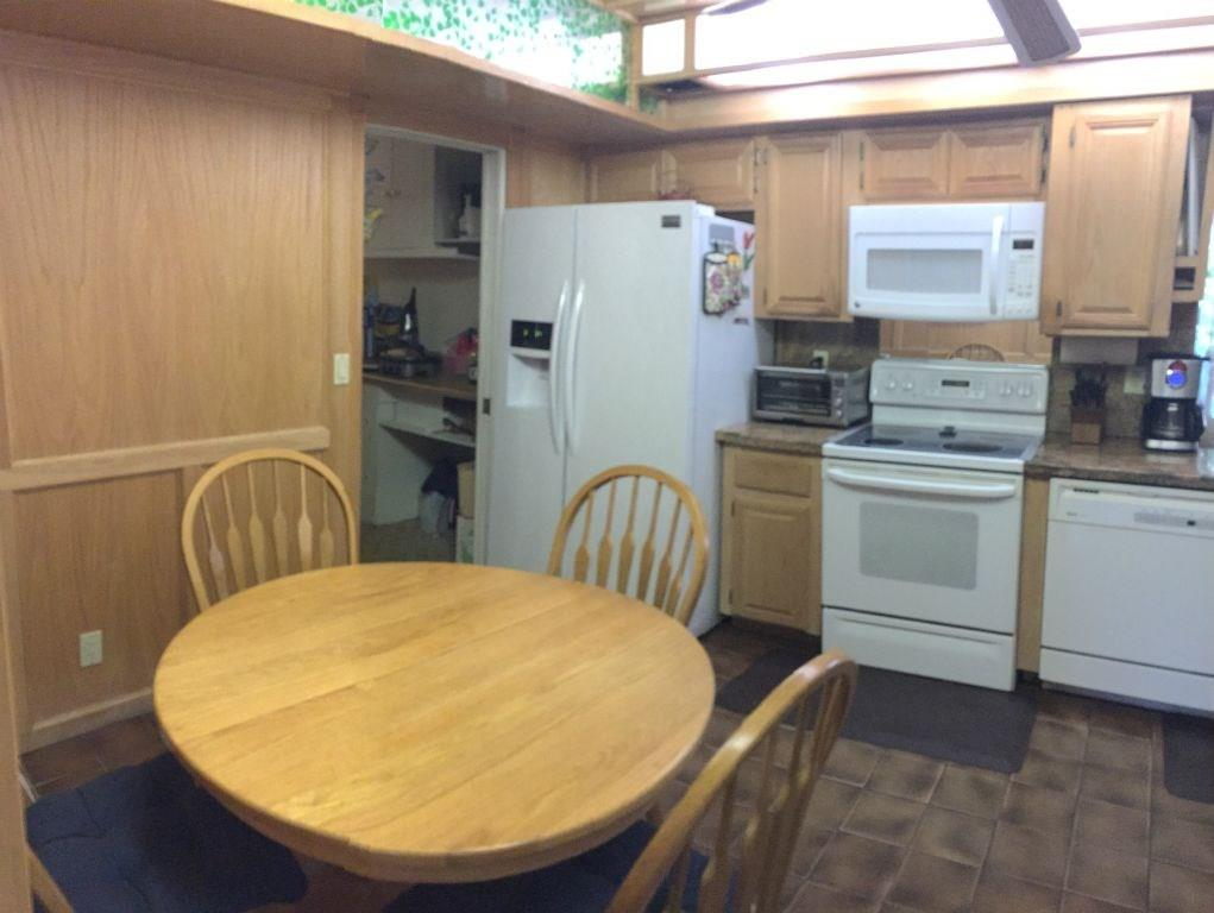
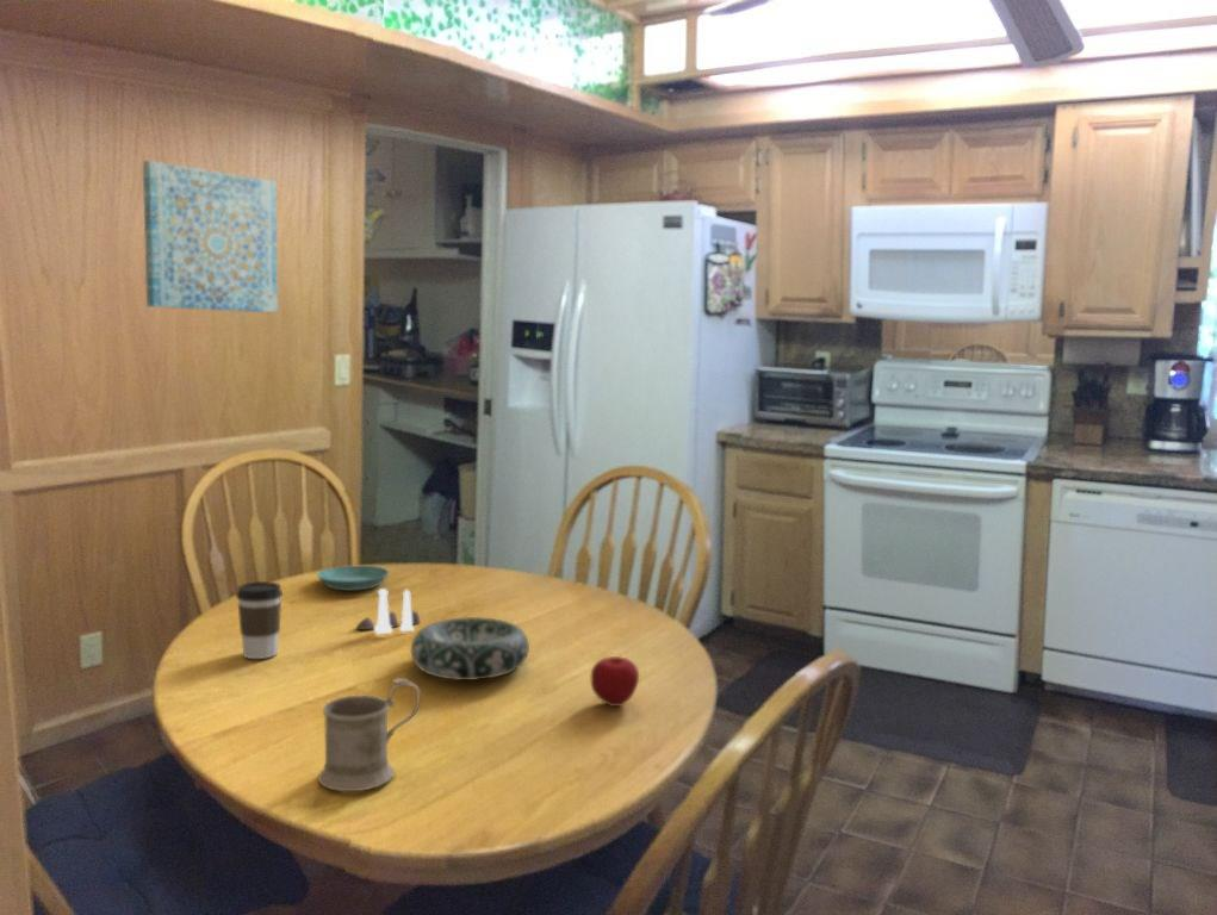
+ apple [590,655,640,708]
+ mug [317,677,422,792]
+ saucer [316,565,390,592]
+ salt and pepper shaker set [355,587,421,635]
+ coffee cup [235,580,284,660]
+ decorative bowl [410,616,530,681]
+ wall art [142,160,279,313]
